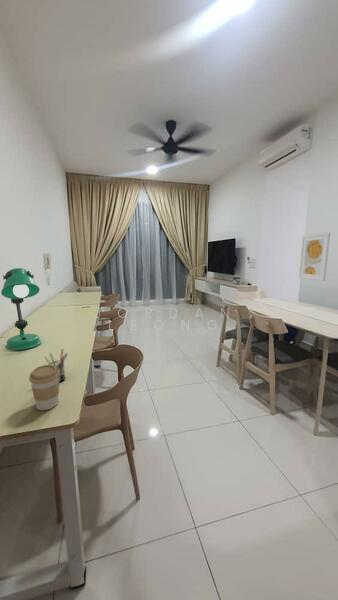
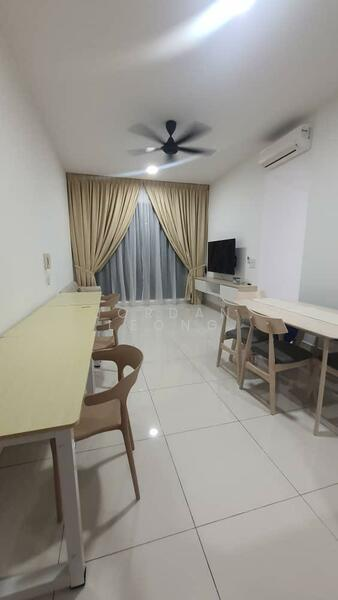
- coffee cup [28,364,60,411]
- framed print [298,232,331,282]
- desk lamp [0,267,42,351]
- pen holder [43,348,69,383]
